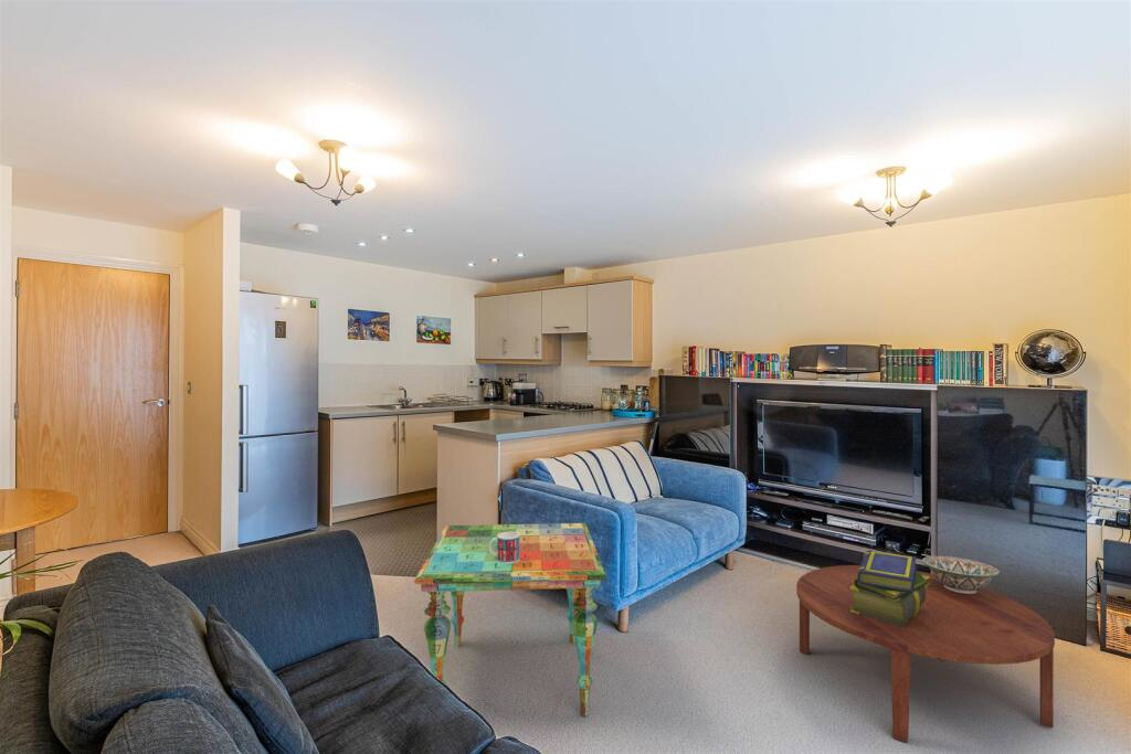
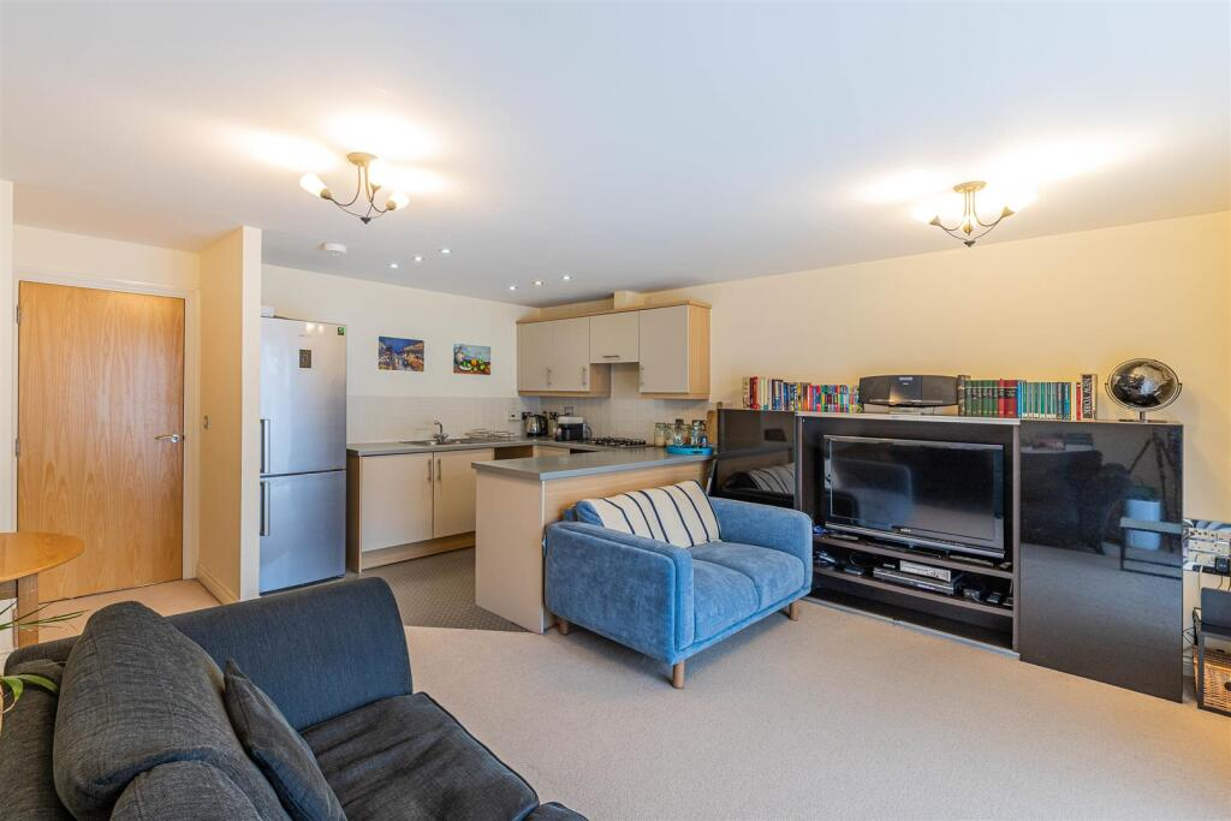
- mug [489,532,519,564]
- side table [413,522,607,718]
- decorative bowl [921,555,1001,594]
- stack of books [850,550,930,627]
- coffee table [795,564,1056,744]
